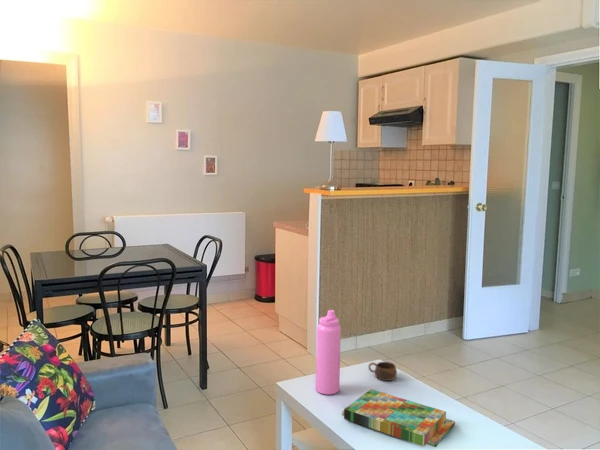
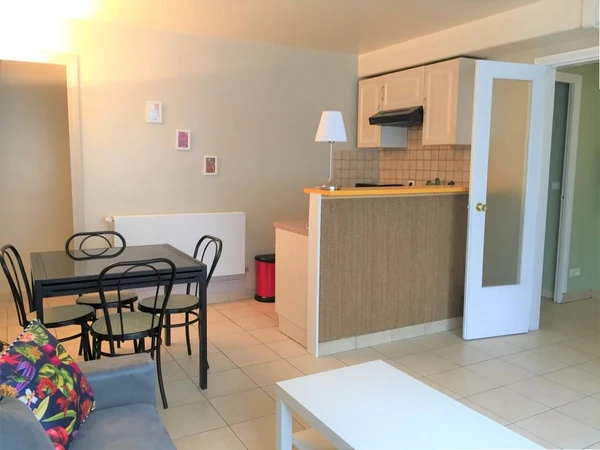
- cup [367,361,398,382]
- board game [341,388,456,448]
- water bottle [315,309,342,396]
